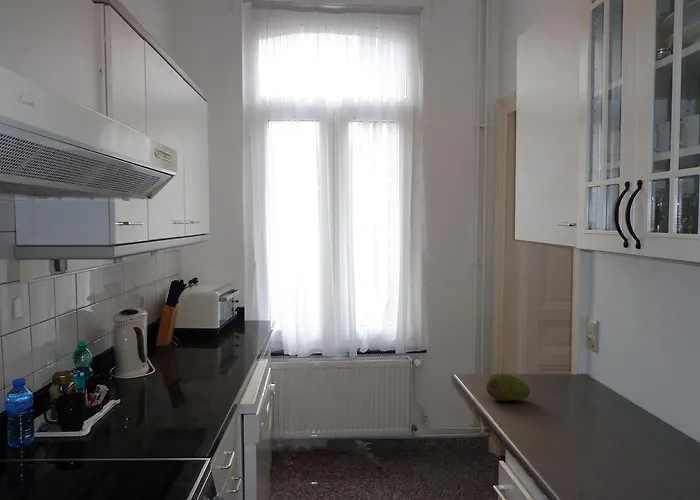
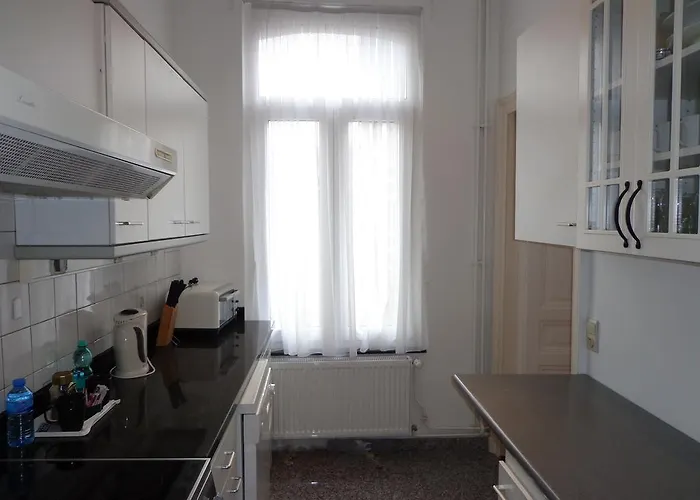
- fruit [485,372,531,402]
